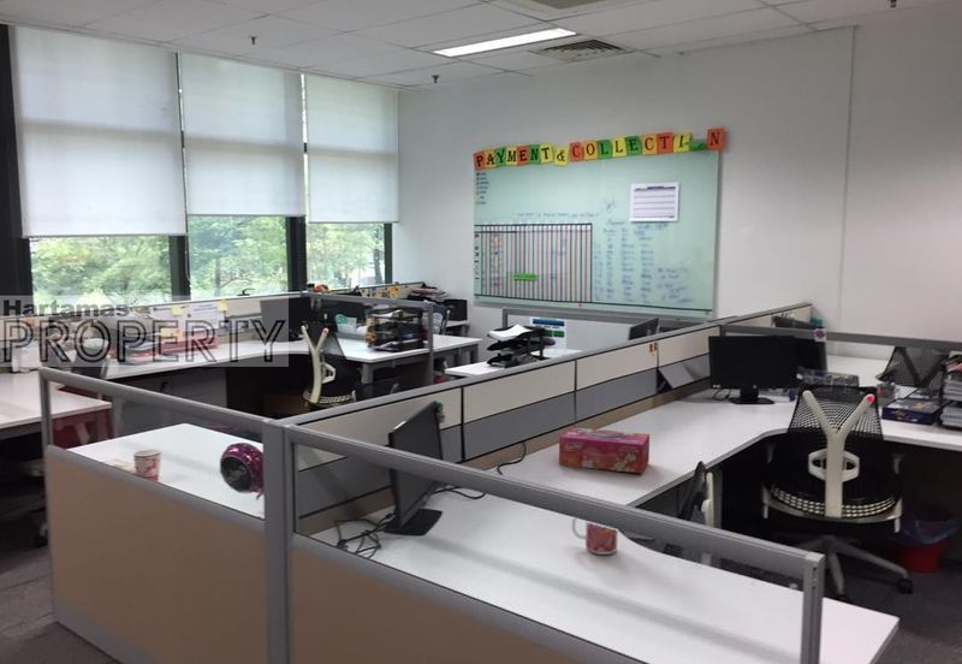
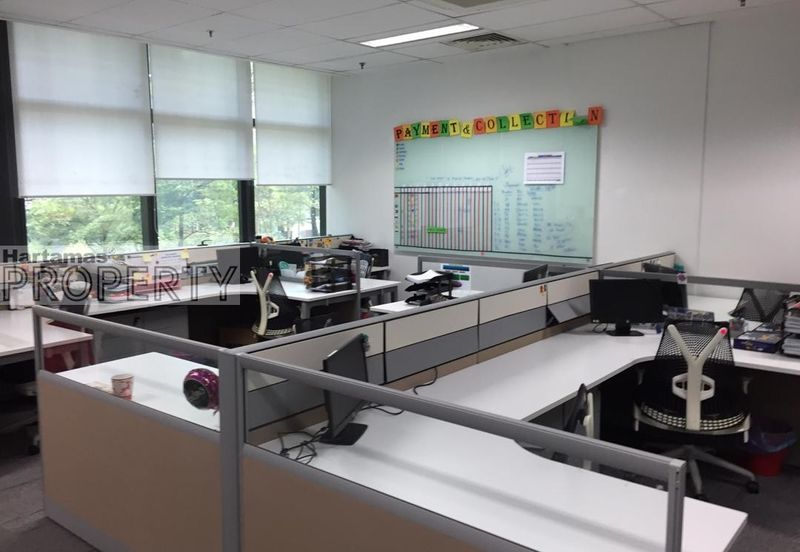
- mug [571,517,619,556]
- tissue box [558,426,651,474]
